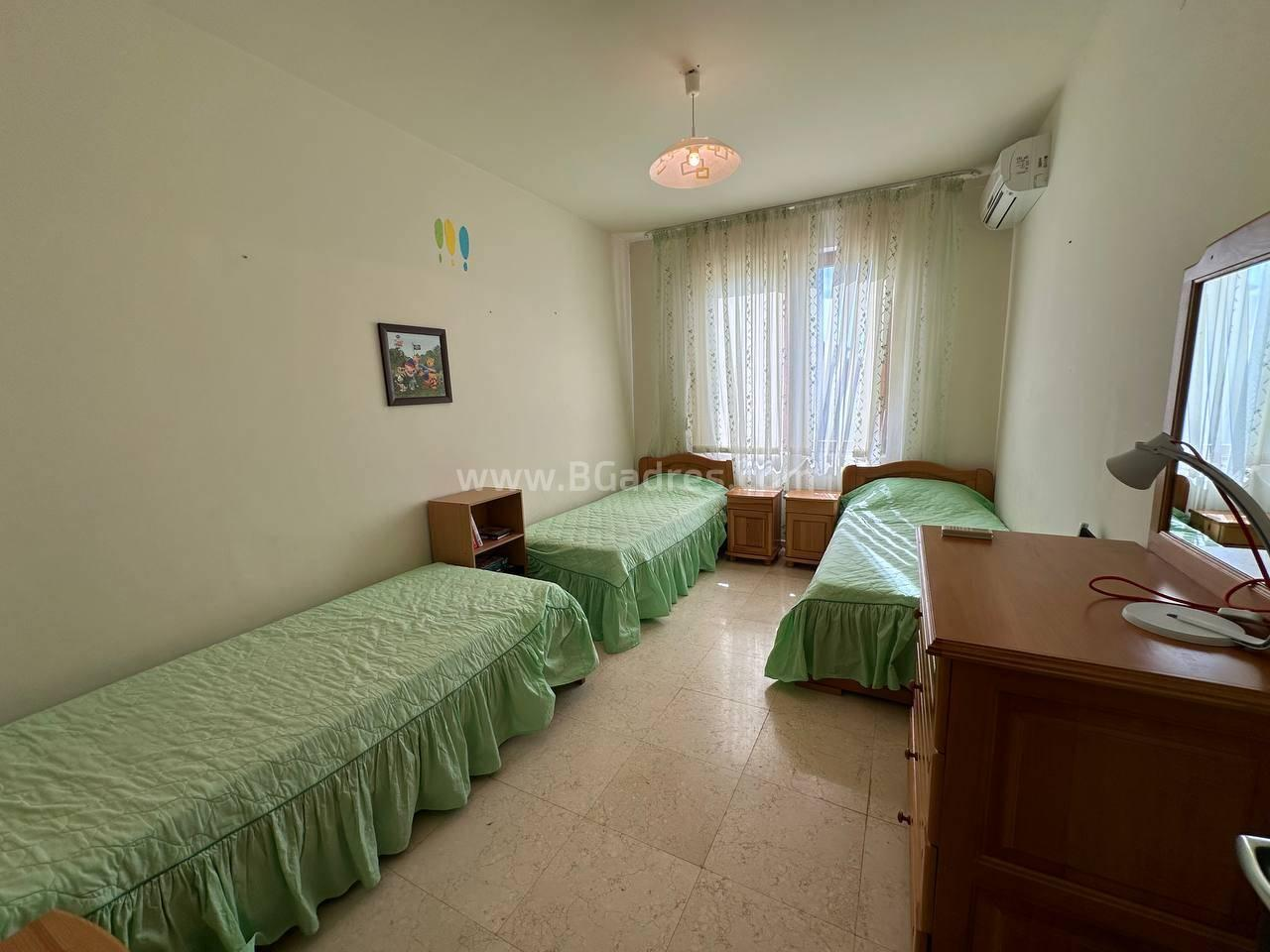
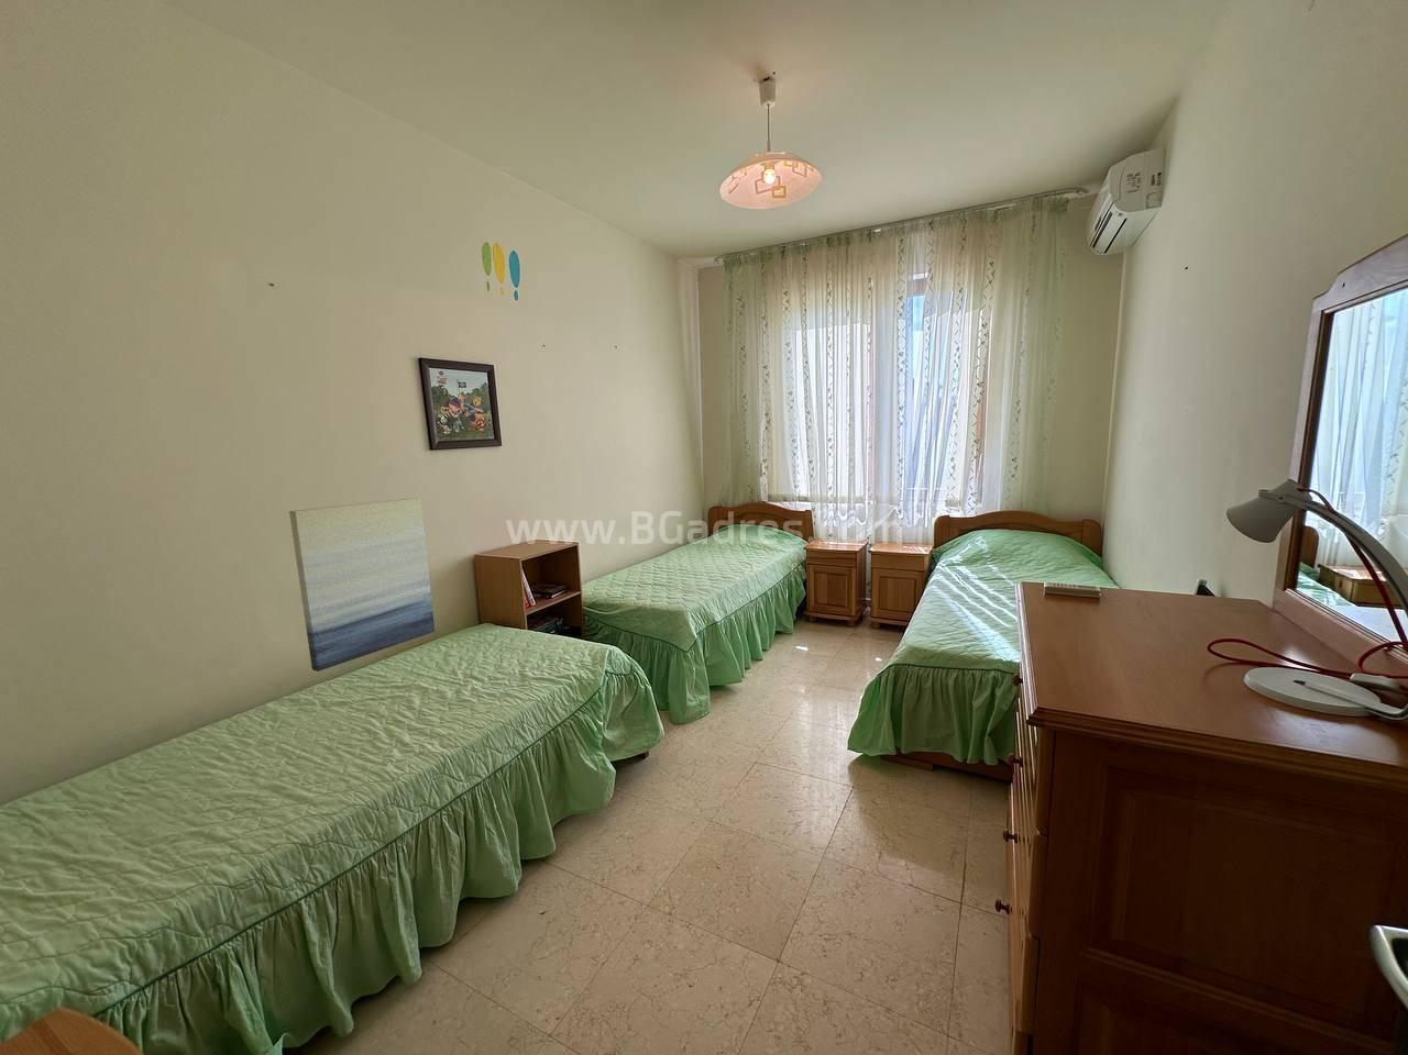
+ wall art [288,496,437,673]
